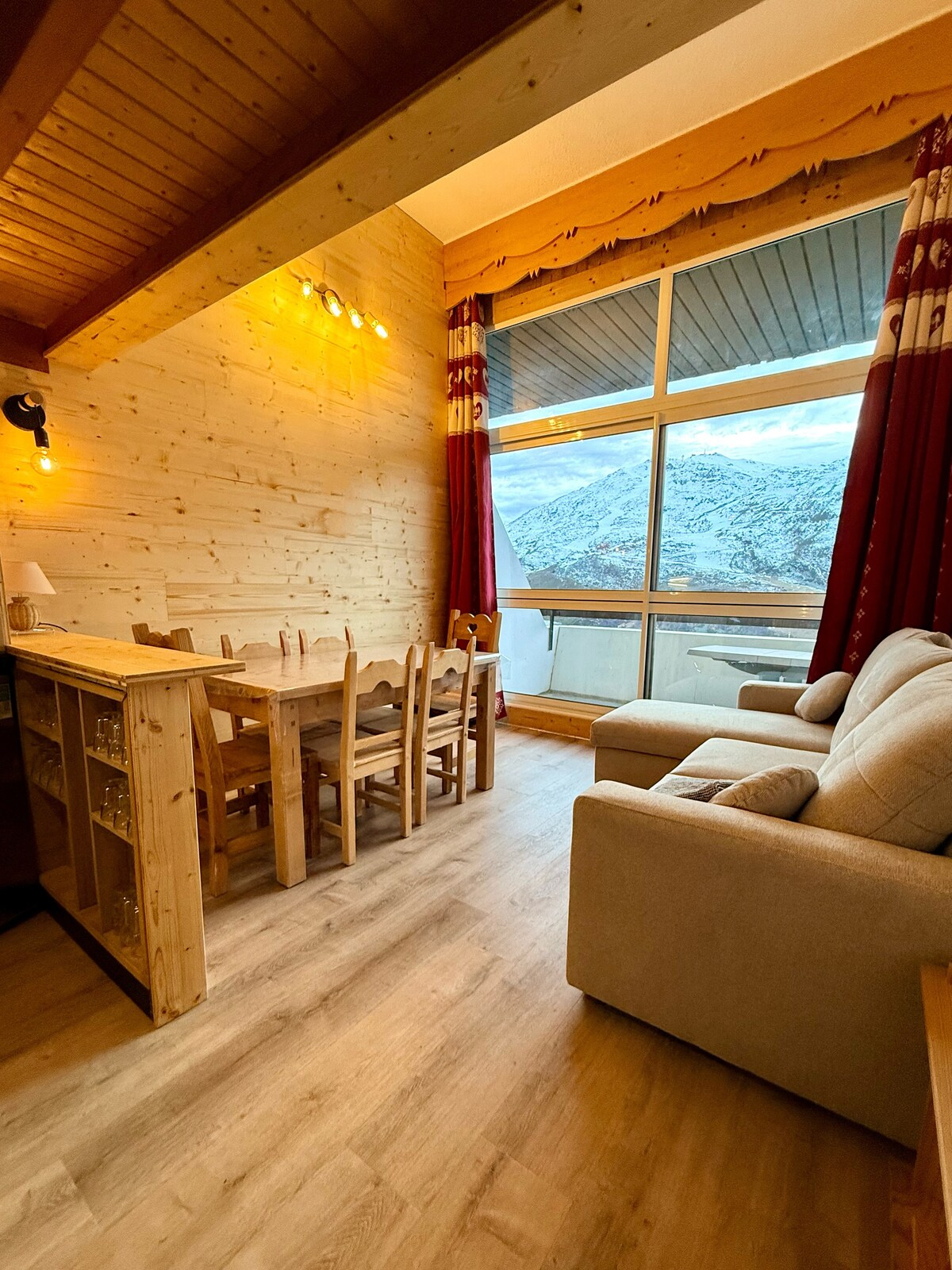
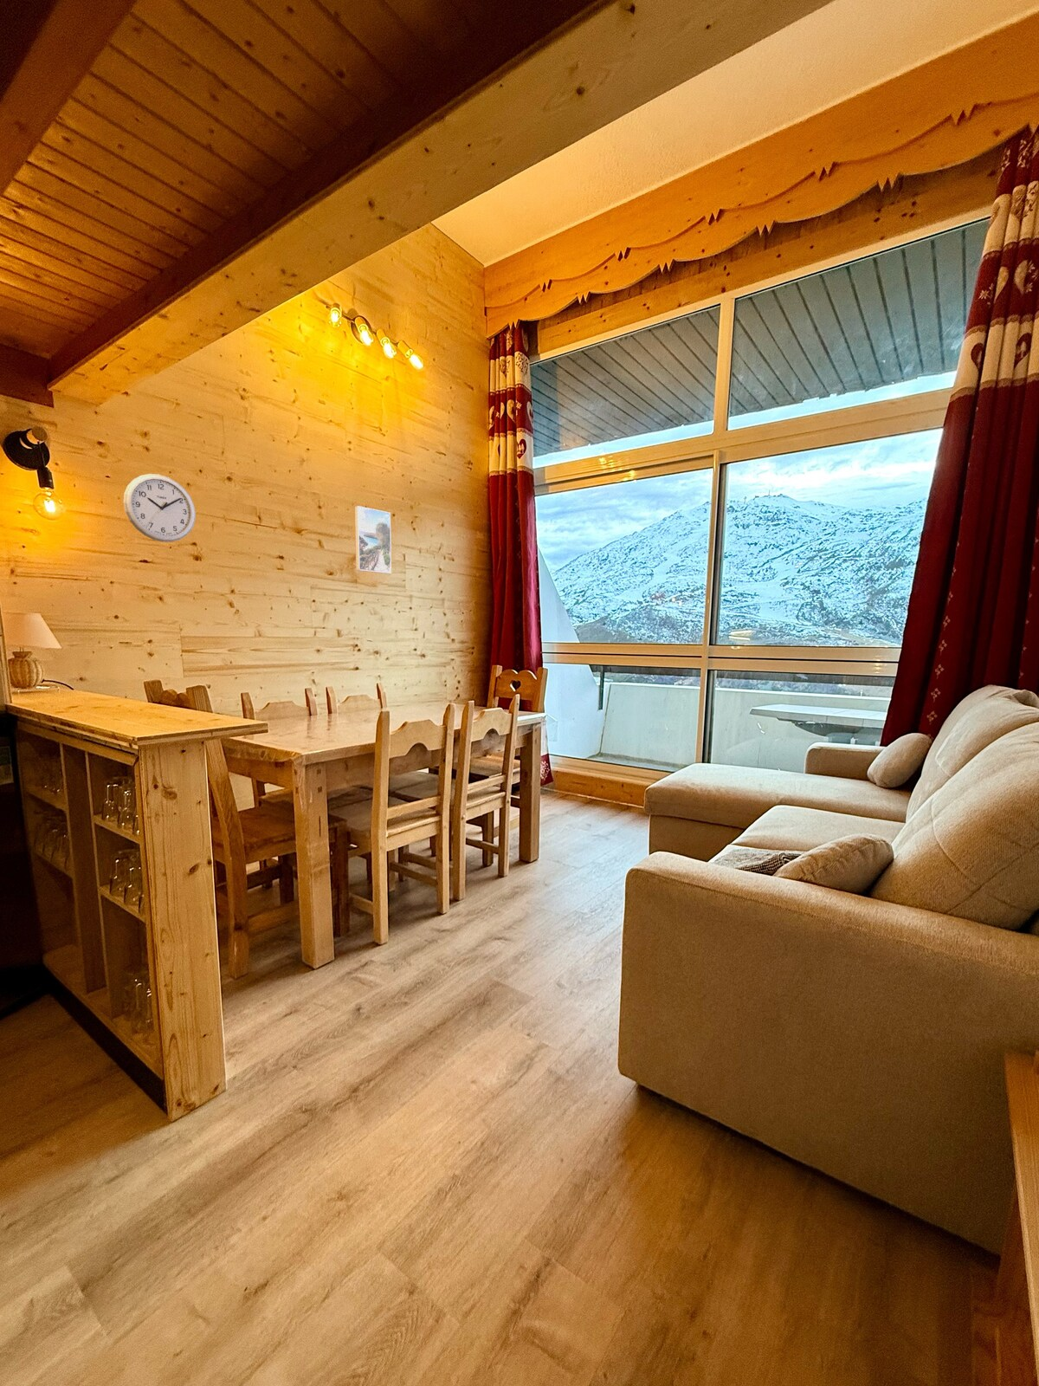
+ wall clock [123,473,196,542]
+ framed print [354,505,392,574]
